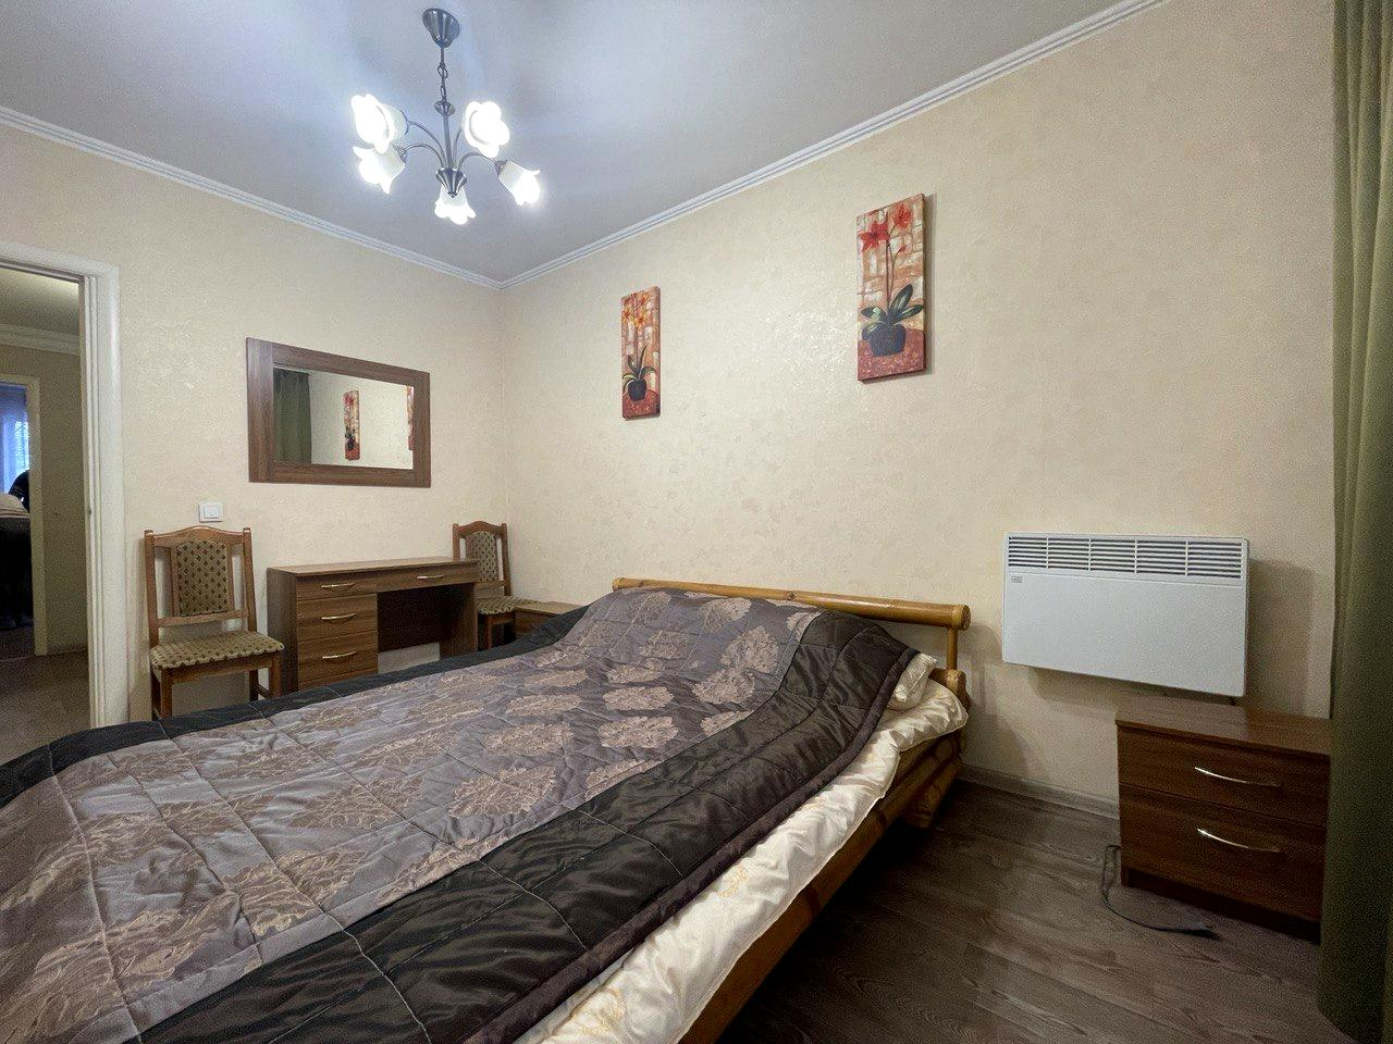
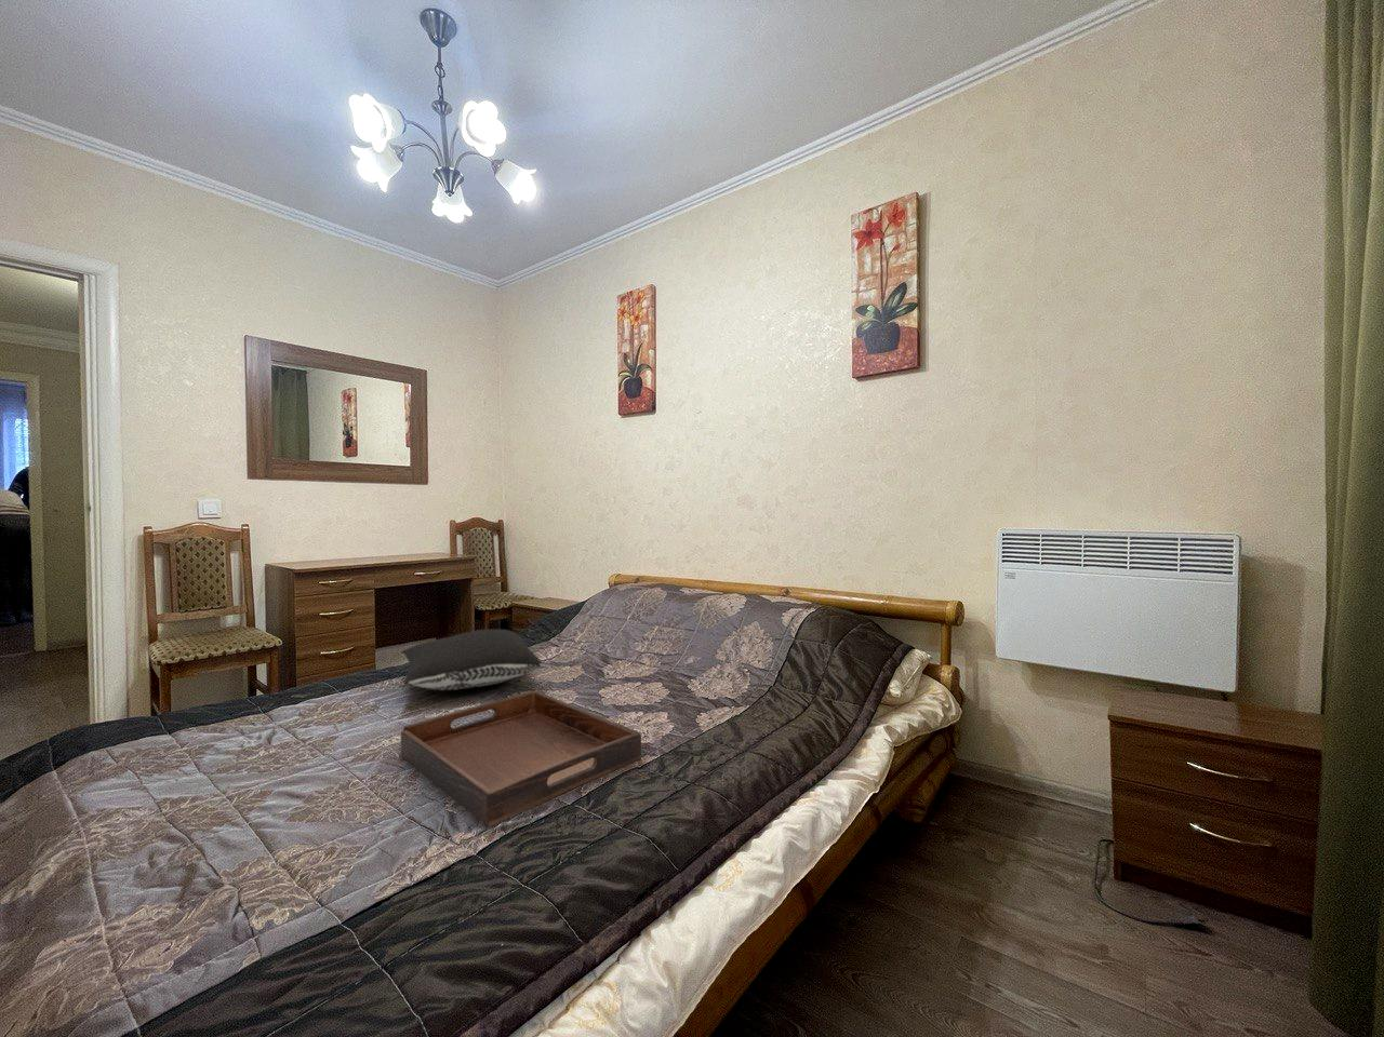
+ serving tray [400,691,642,829]
+ pillow [400,629,543,692]
